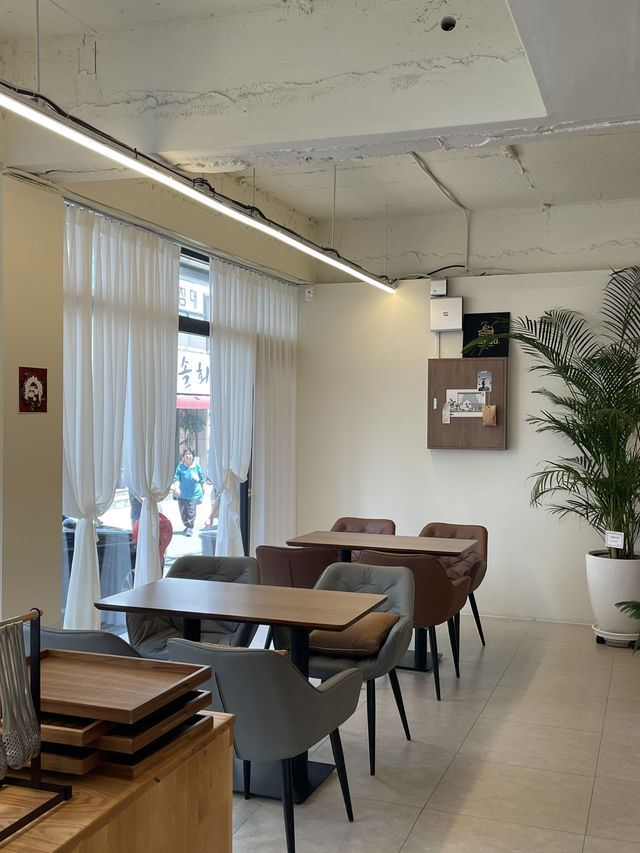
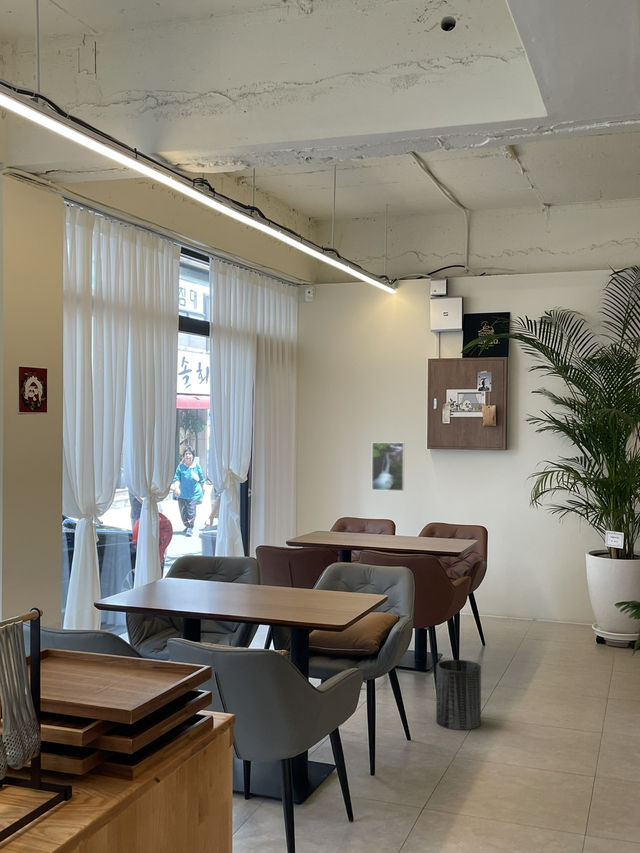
+ trash can [435,659,482,731]
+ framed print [371,441,405,492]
